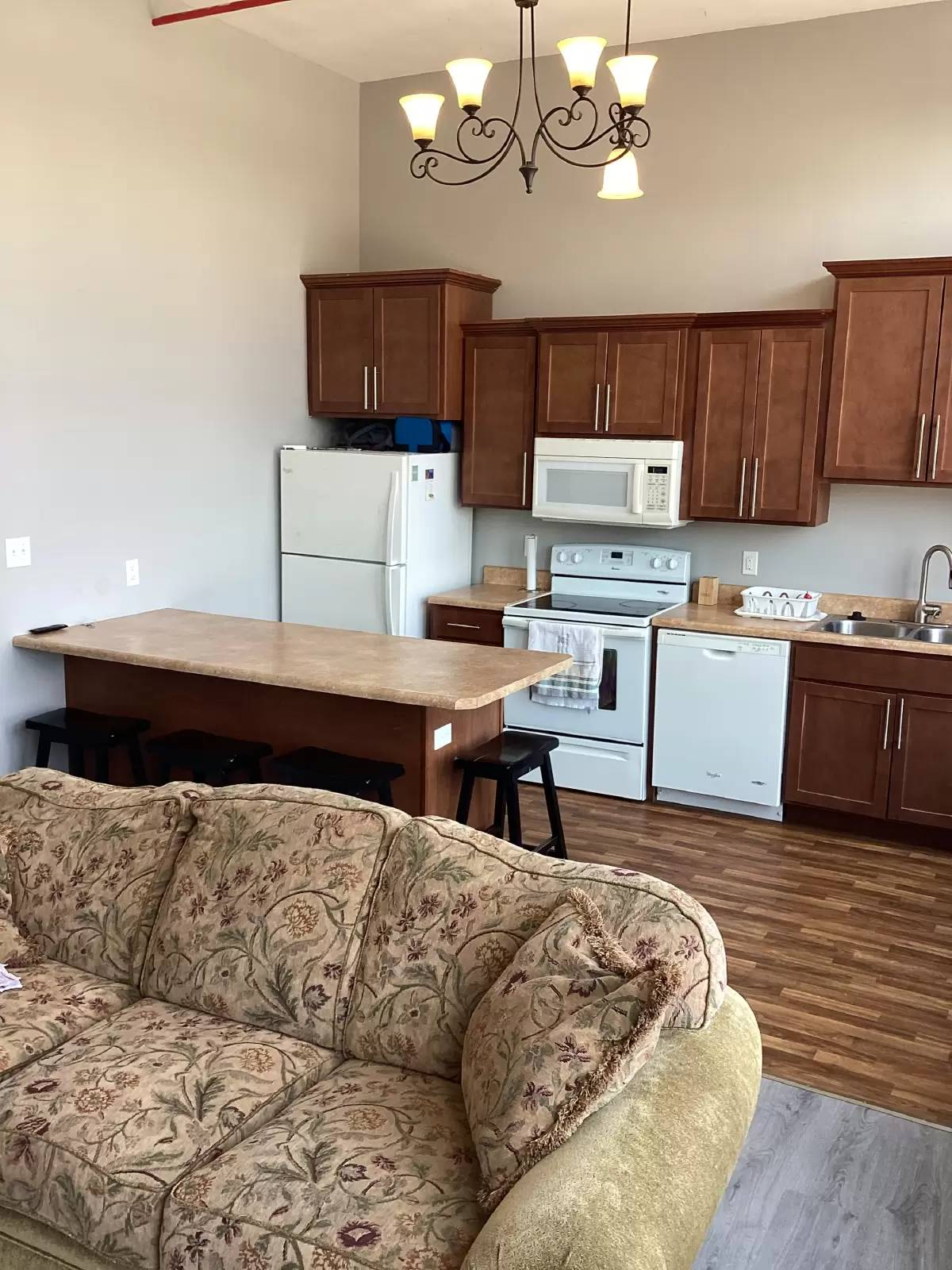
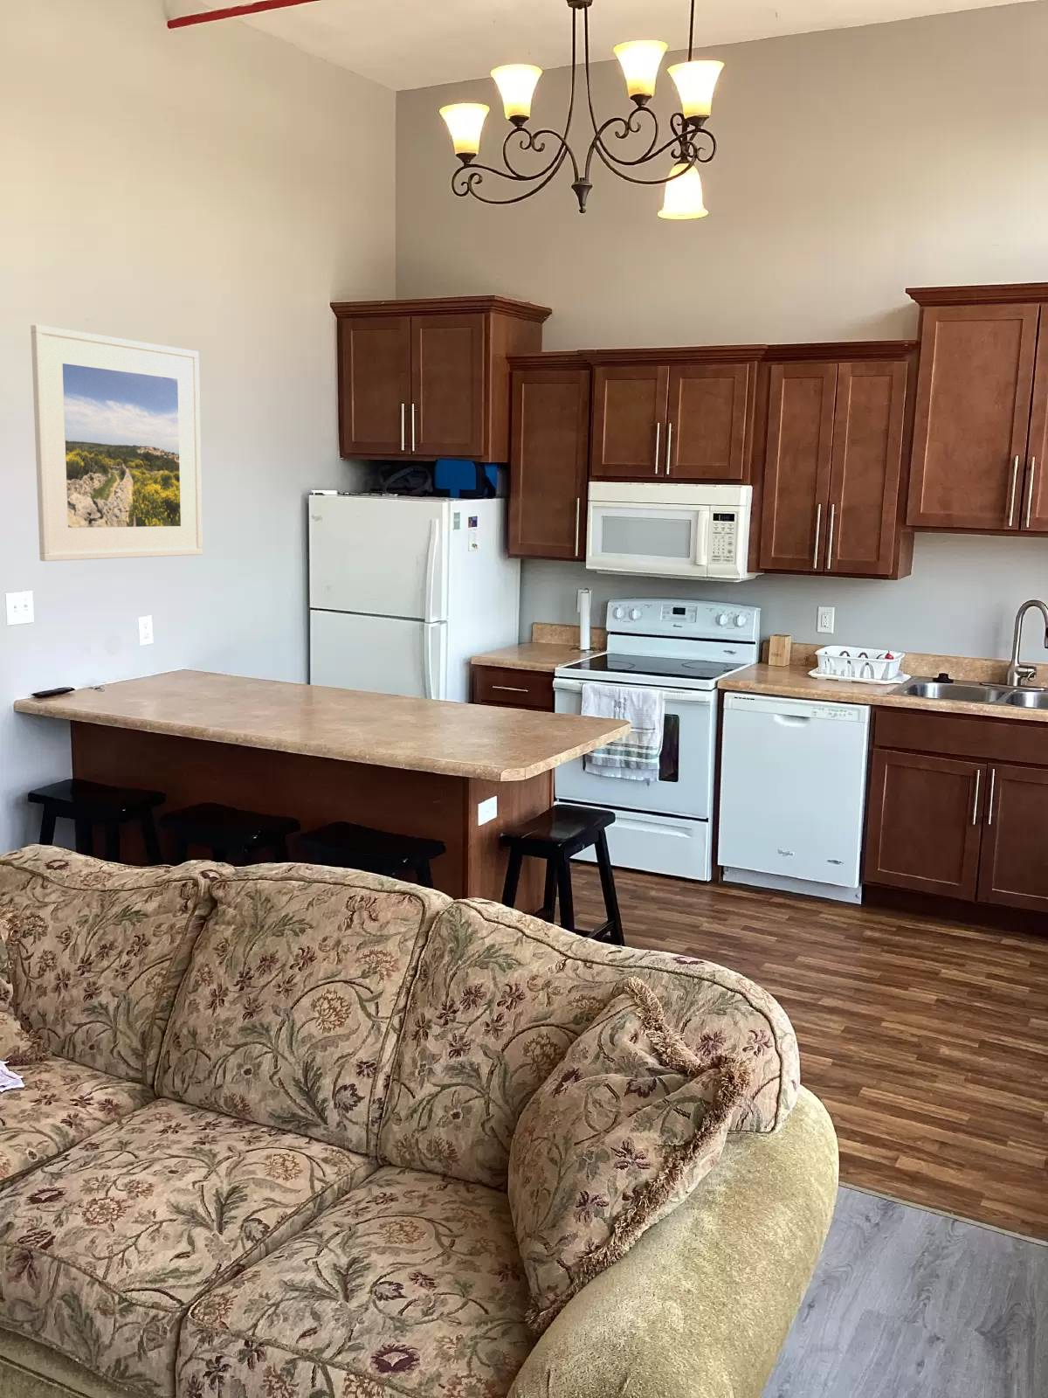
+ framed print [30,324,204,561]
